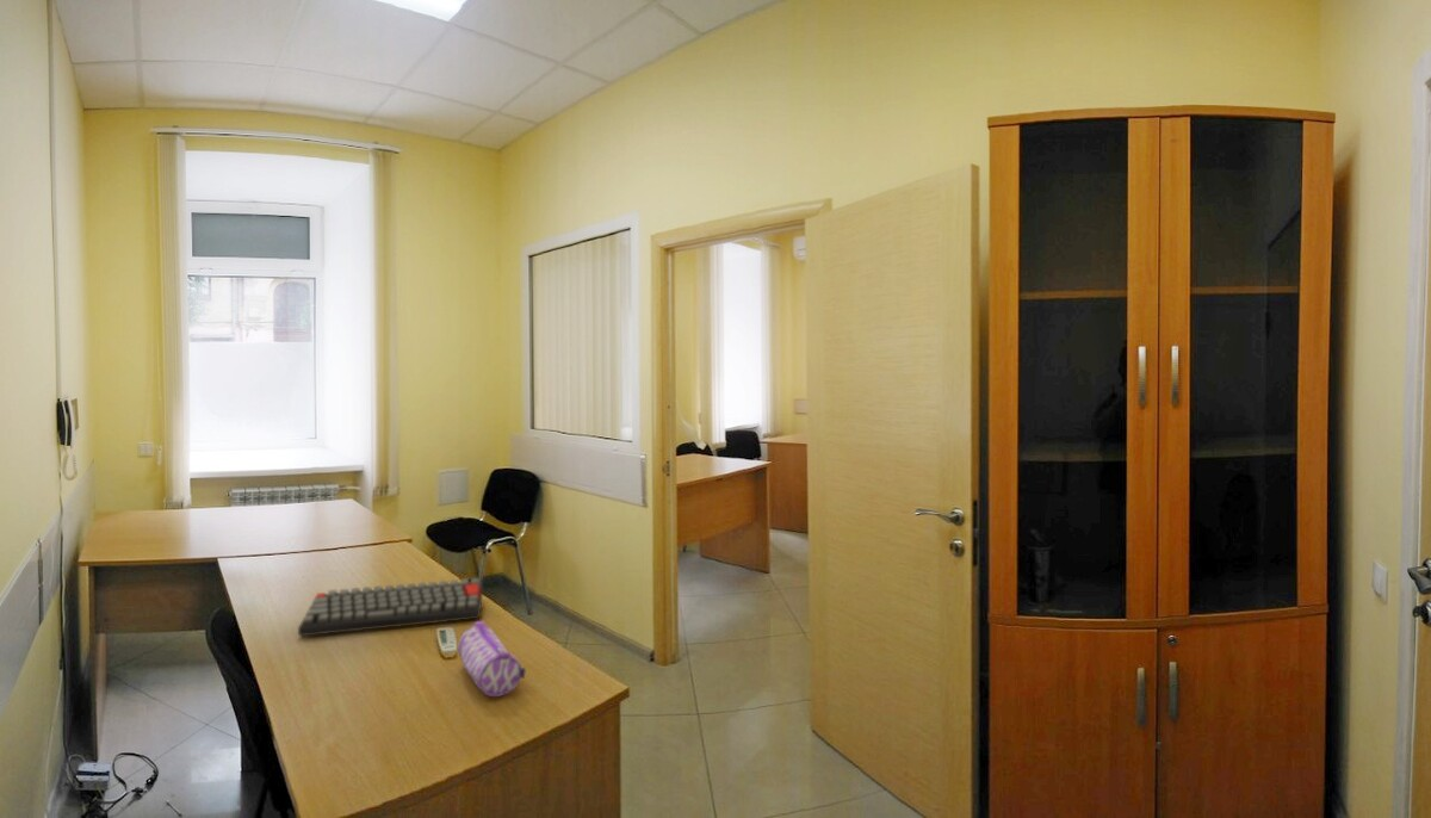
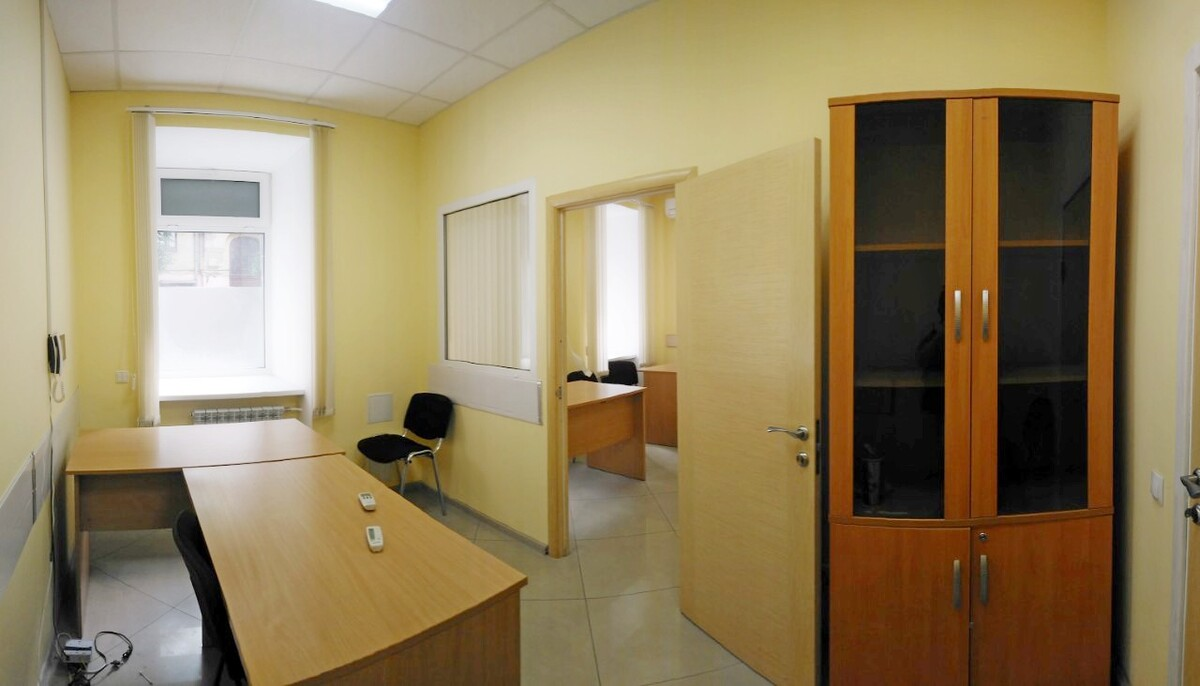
- keyboard [297,577,484,638]
- pencil case [457,620,527,698]
